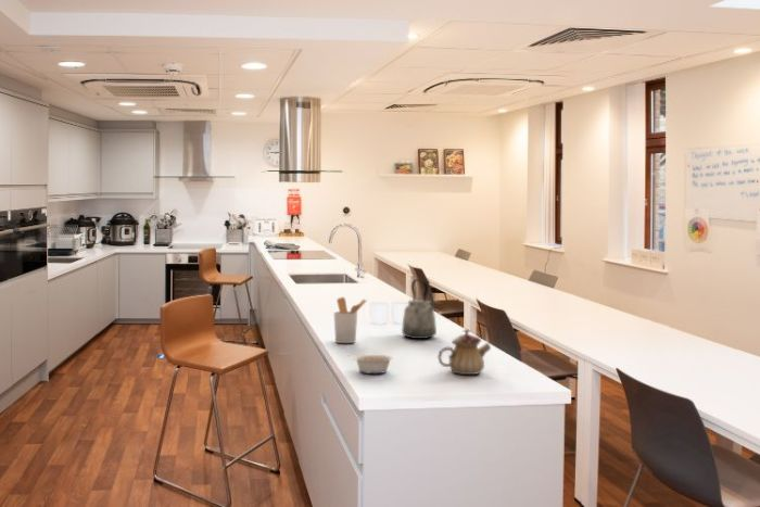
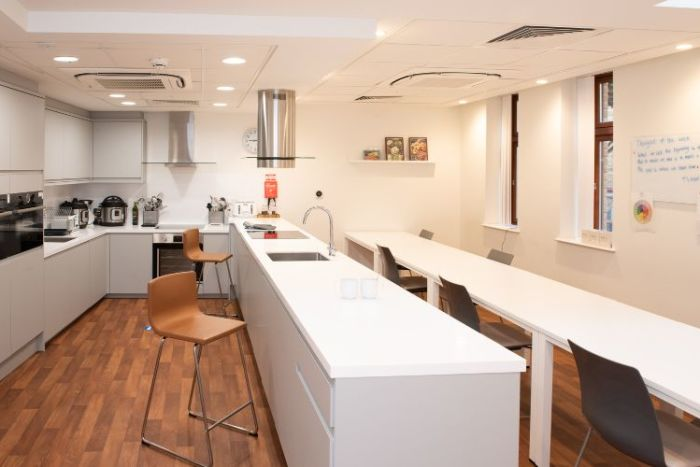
- teapot [436,328,492,376]
- utensil holder [333,296,368,344]
- kettle [401,278,438,340]
- legume [345,353,394,375]
